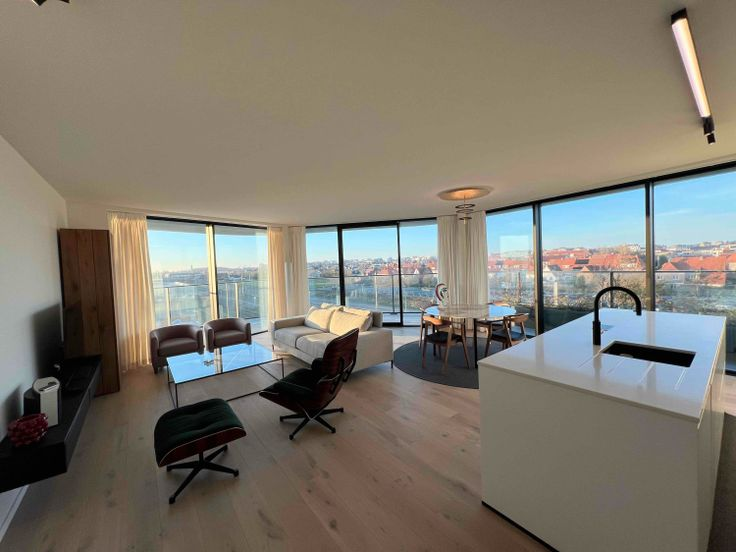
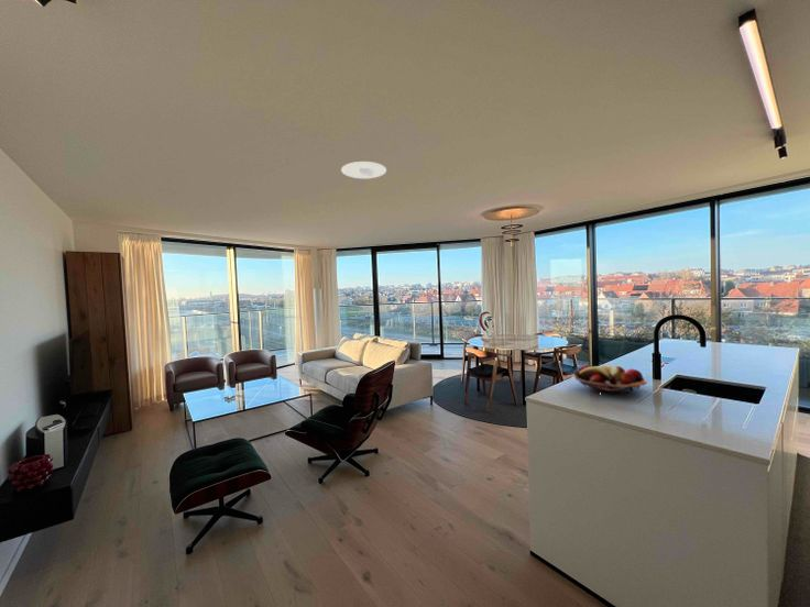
+ recessed light [340,161,387,180]
+ fruit basket [573,363,648,396]
